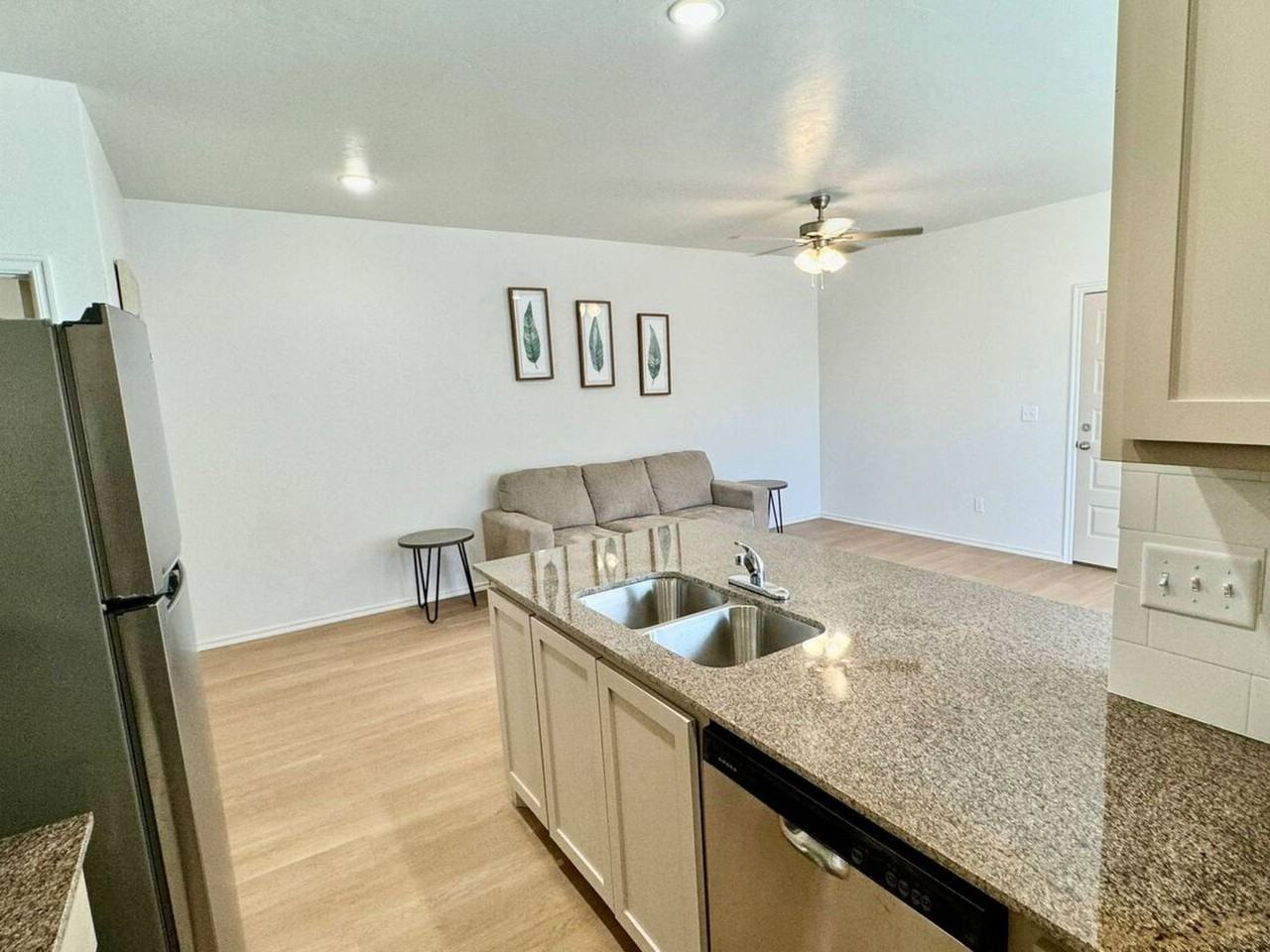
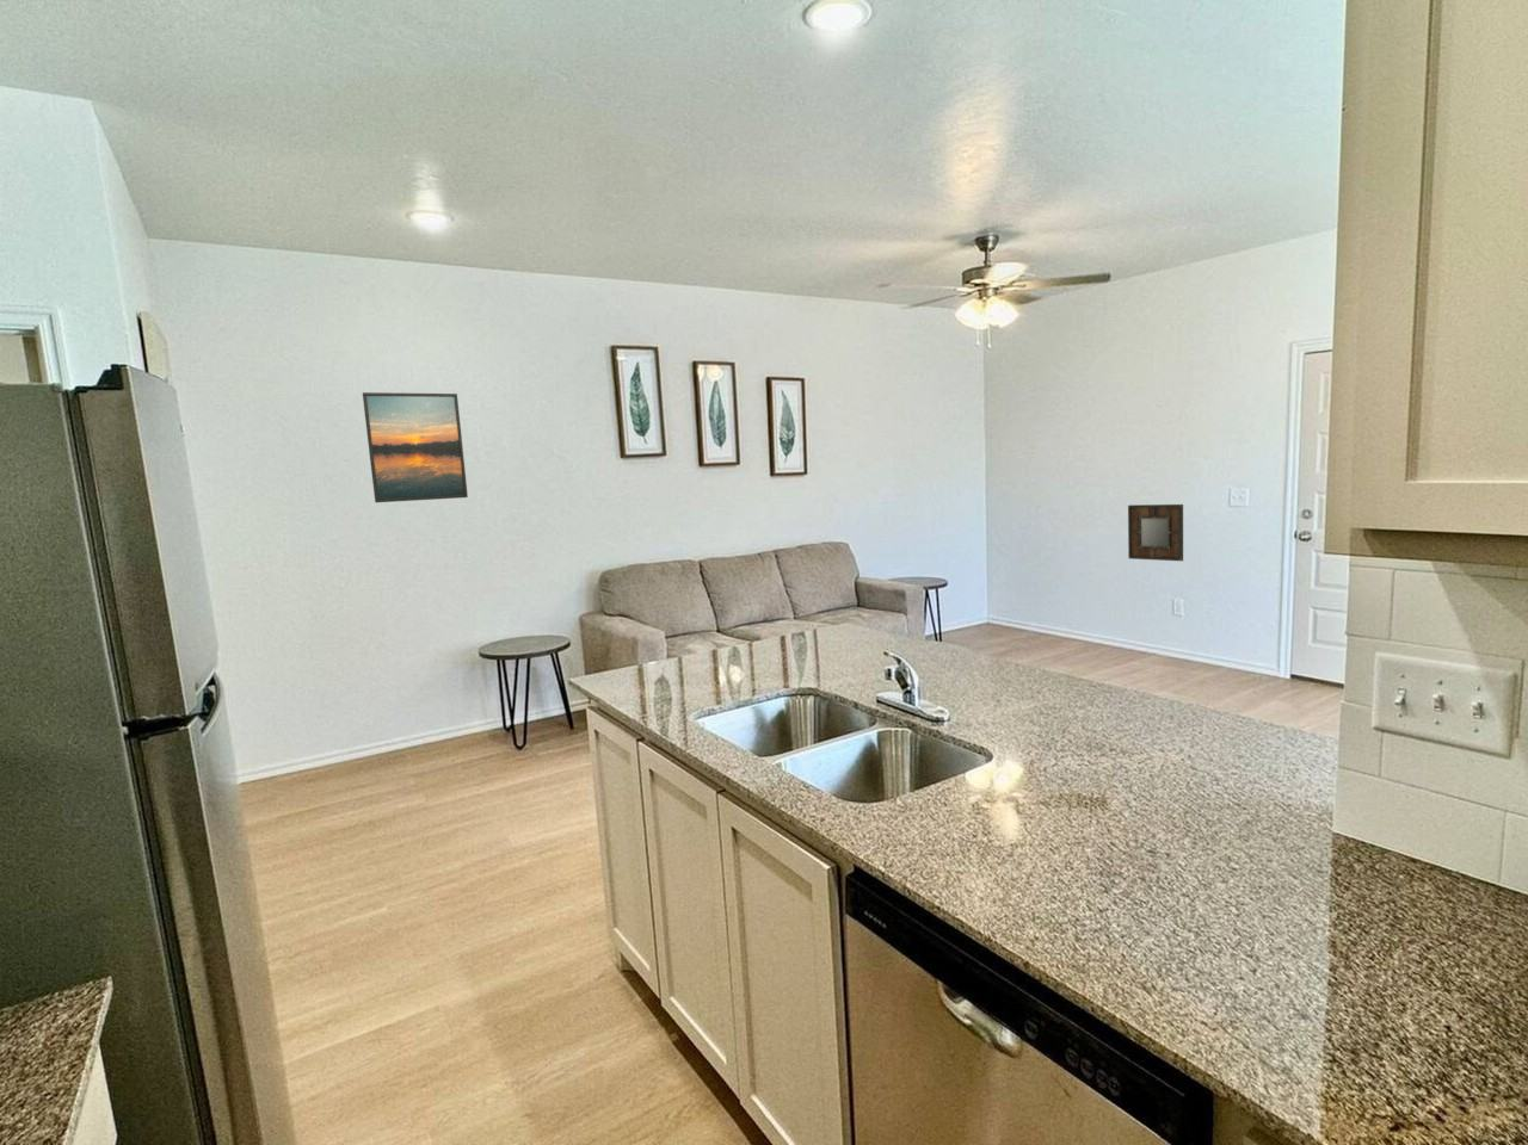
+ home mirror [1127,503,1184,562]
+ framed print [362,391,469,503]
